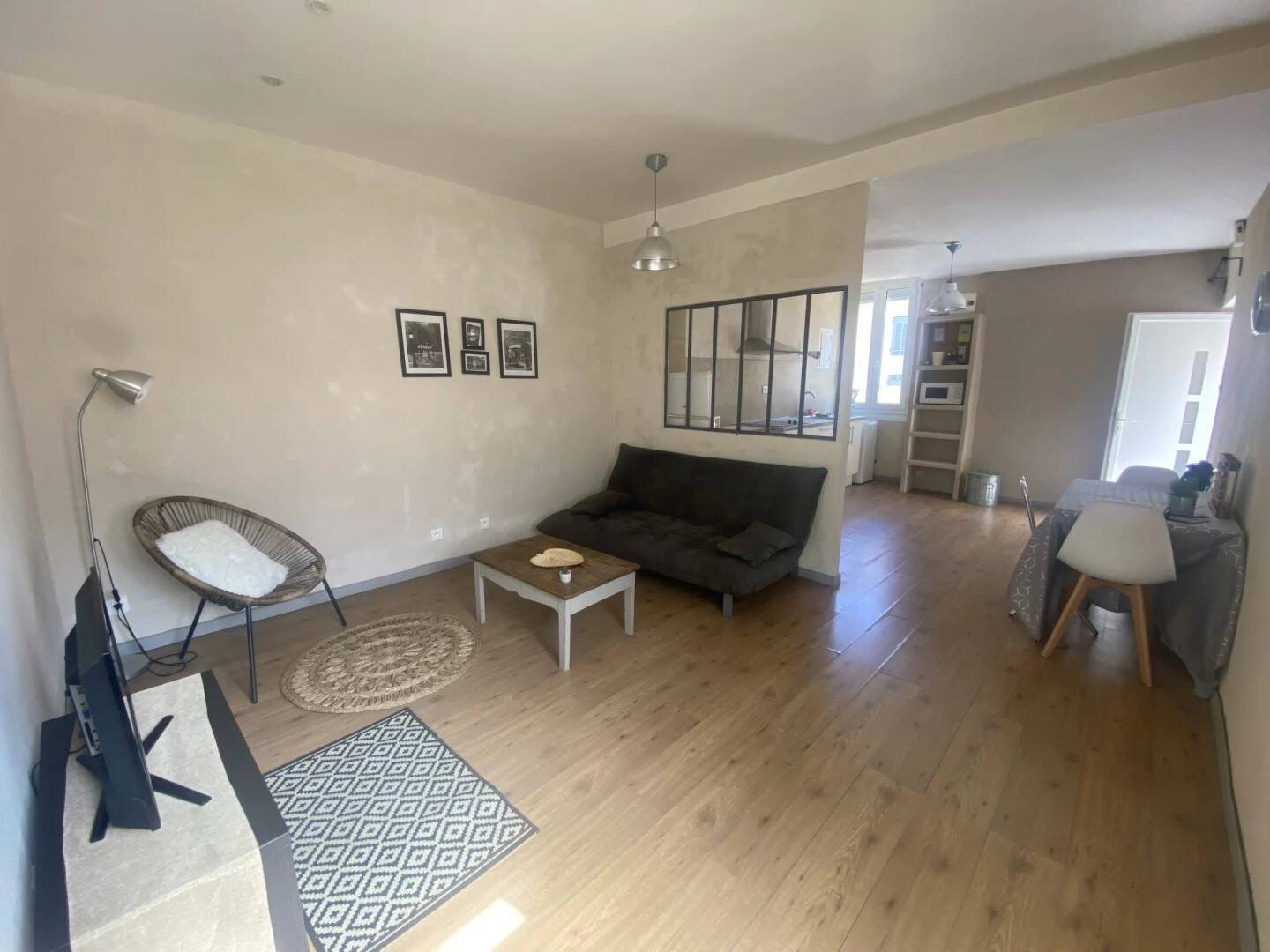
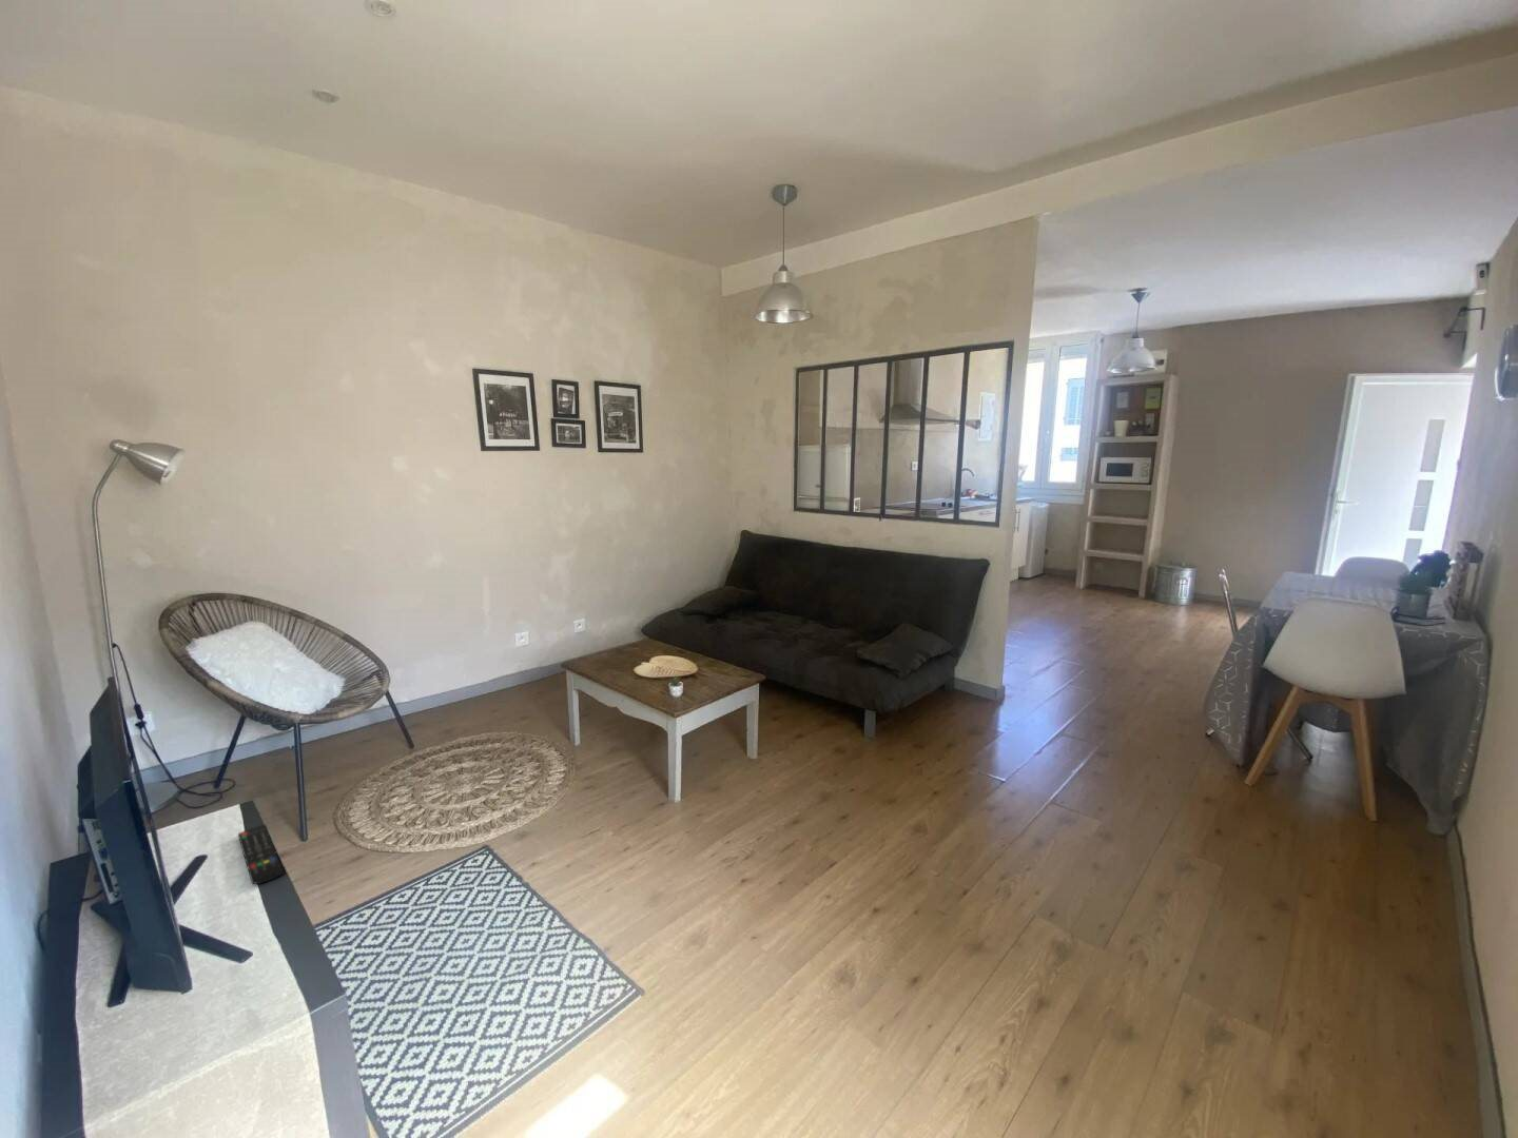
+ remote control [237,824,283,885]
